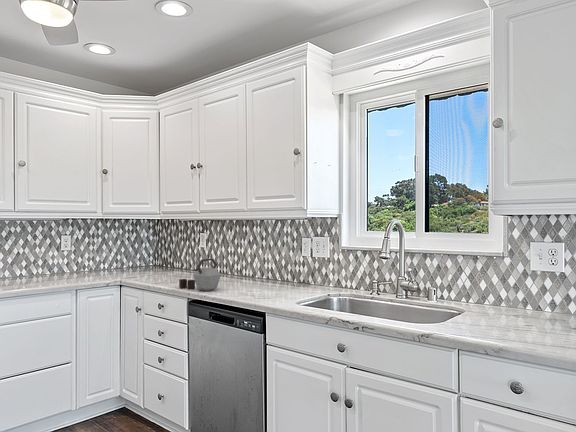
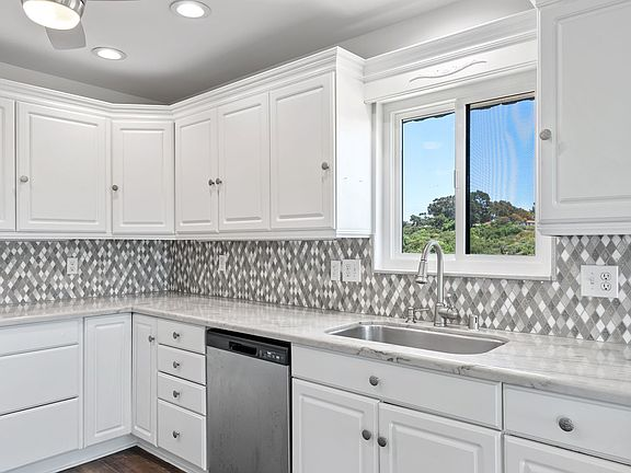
- kettle [178,257,222,292]
